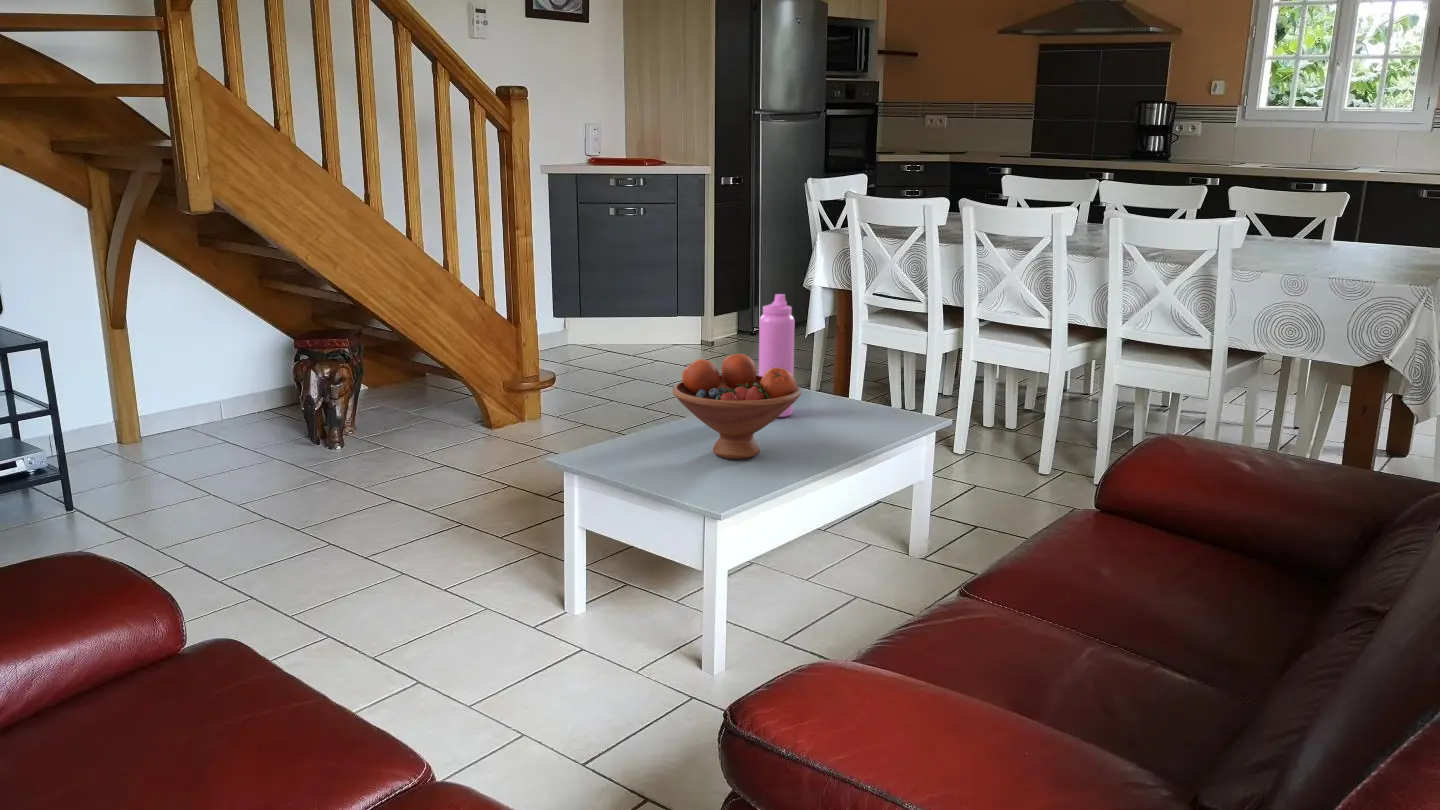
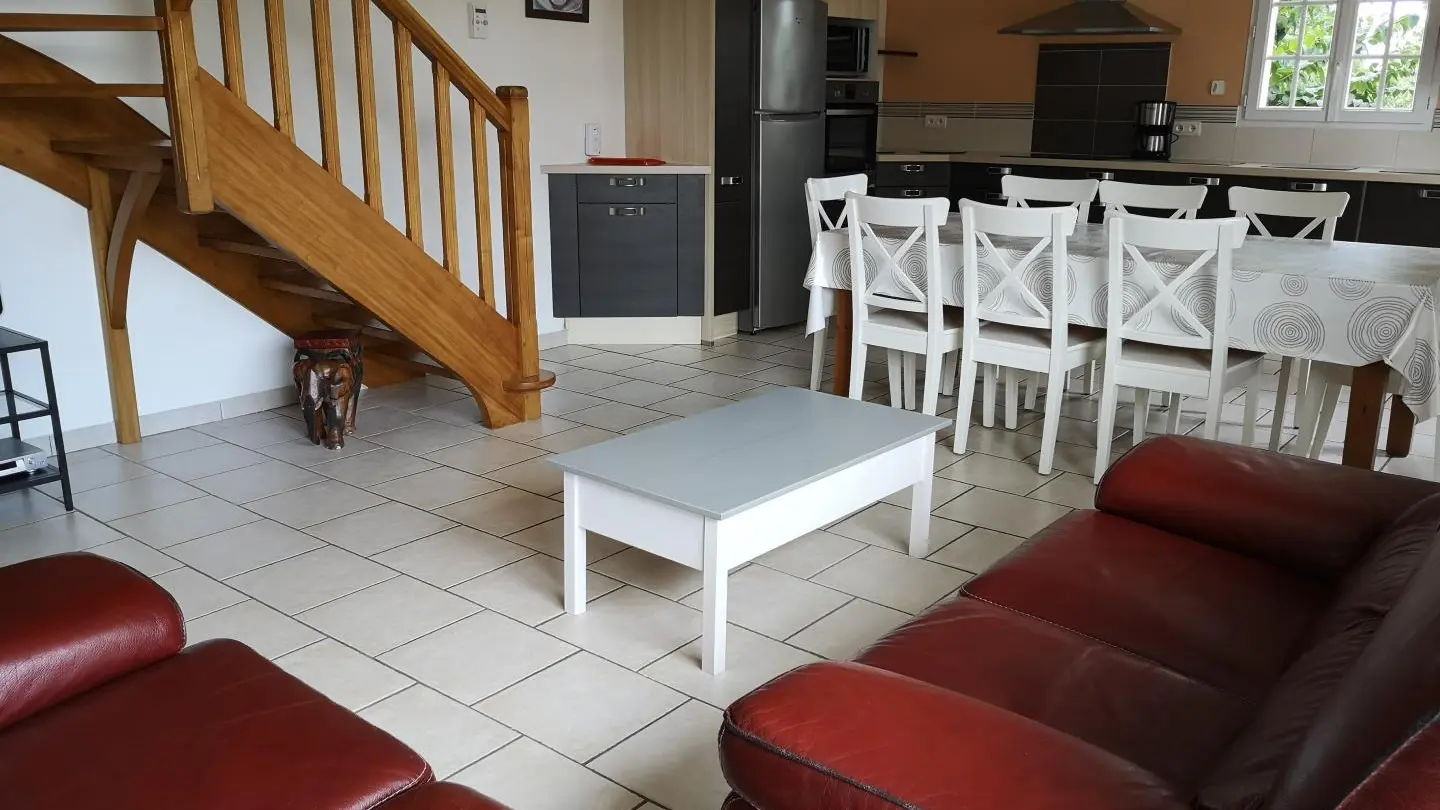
- water bottle [758,293,796,418]
- fruit bowl [672,353,802,460]
